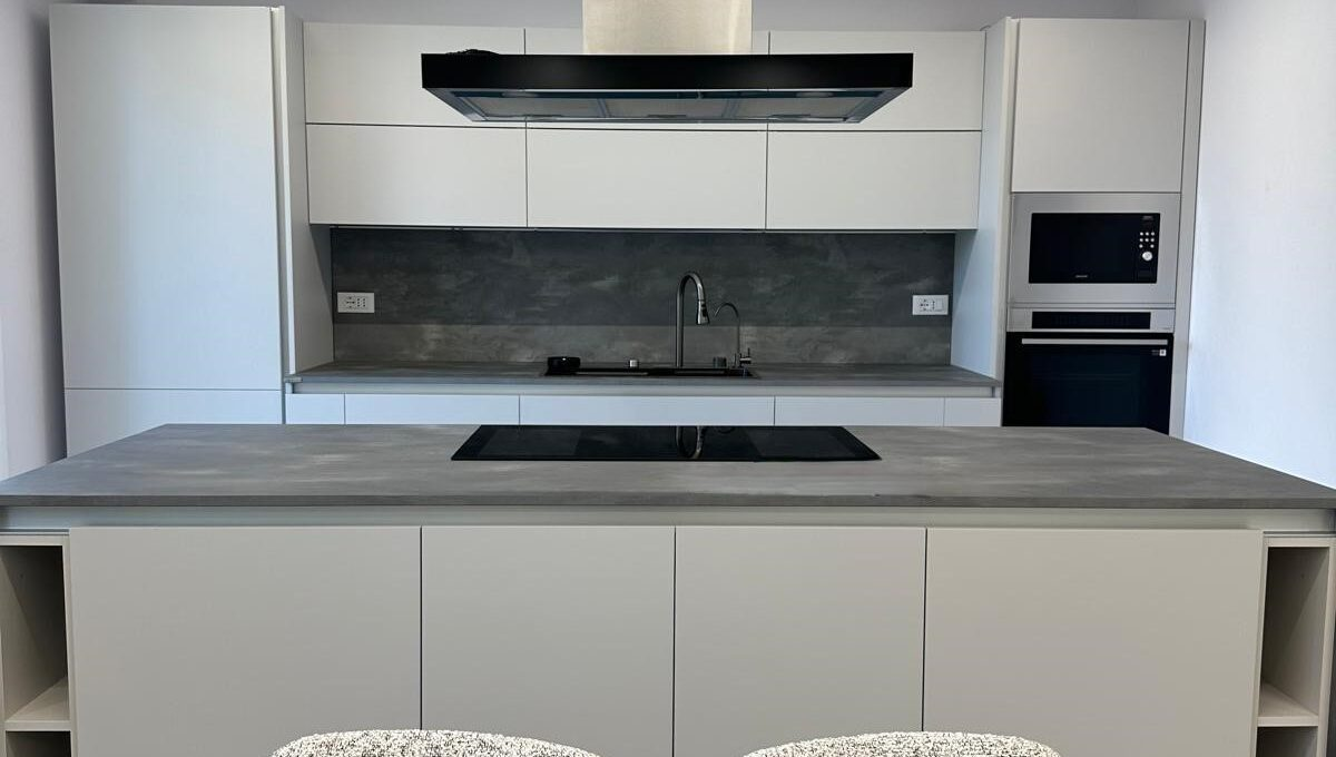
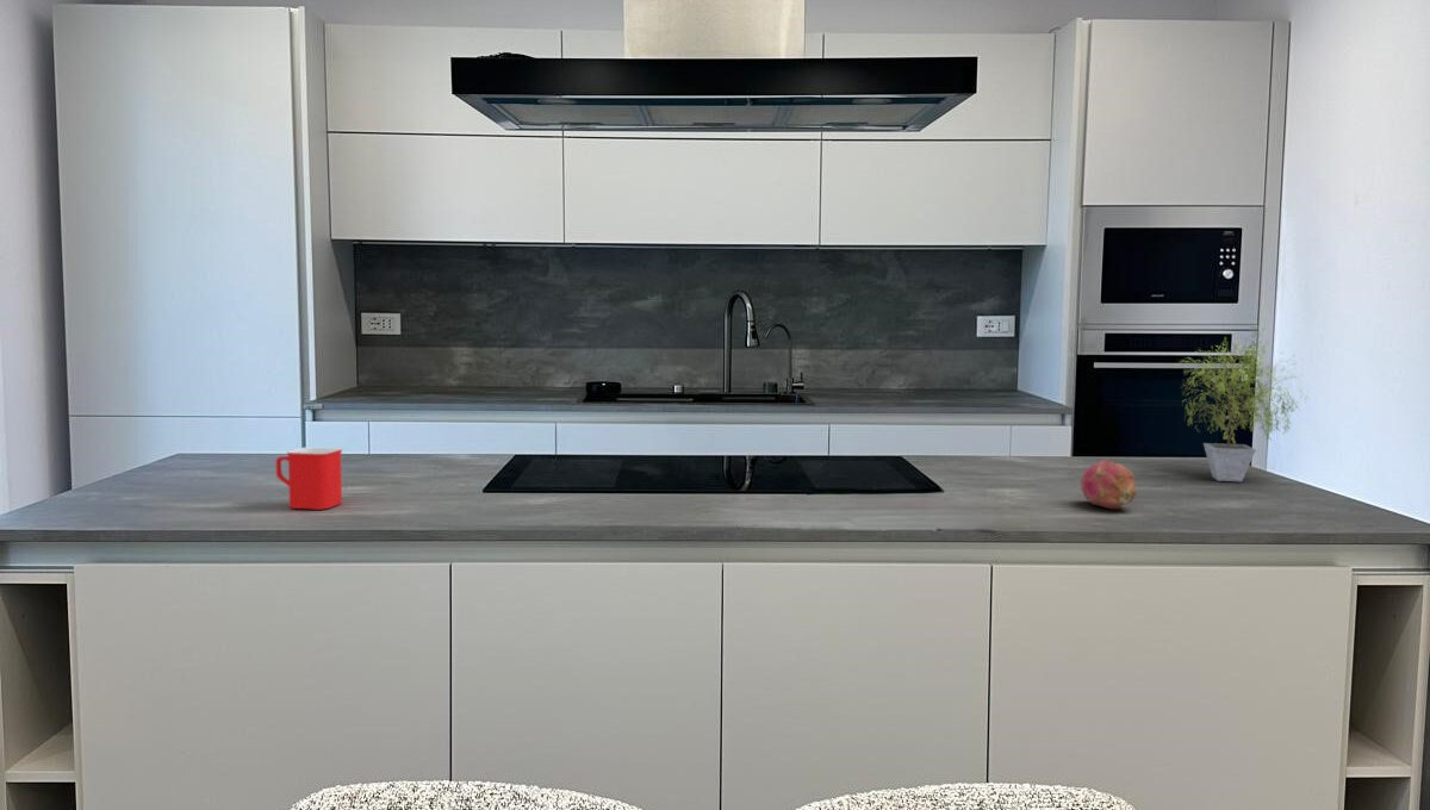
+ fruit [1080,459,1138,510]
+ mug [275,446,343,511]
+ potted plant [1176,325,1310,482]
